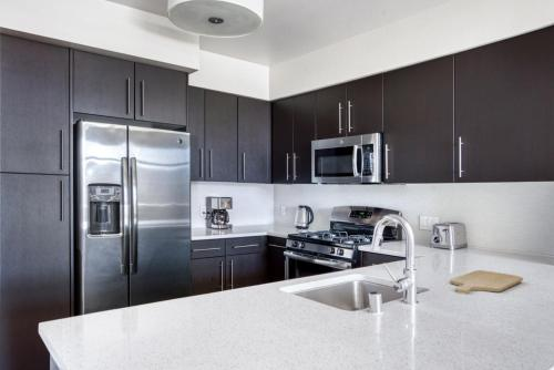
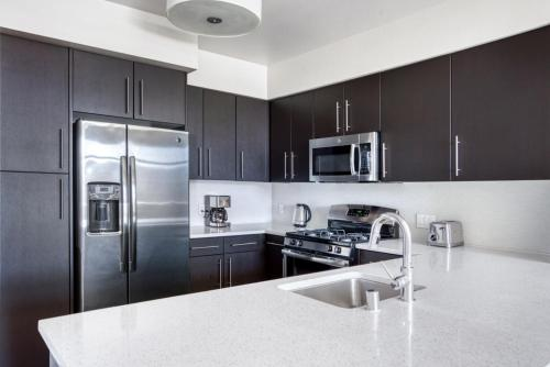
- chopping board [449,269,524,295]
